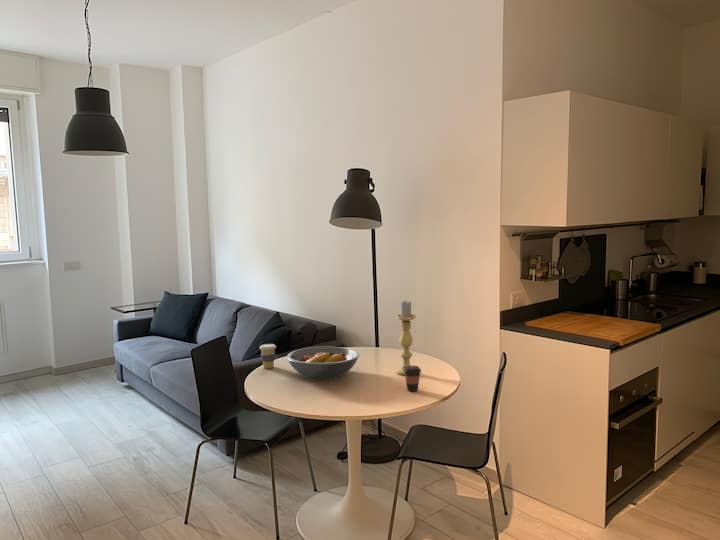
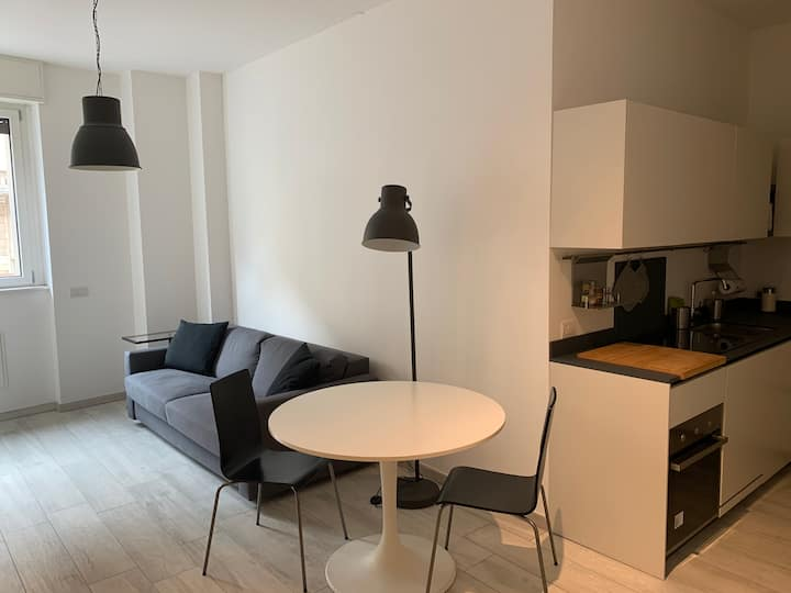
- candle holder [396,299,416,376]
- coffee cup [403,365,422,392]
- coffee cup [258,343,277,369]
- fruit bowl [286,346,360,380]
